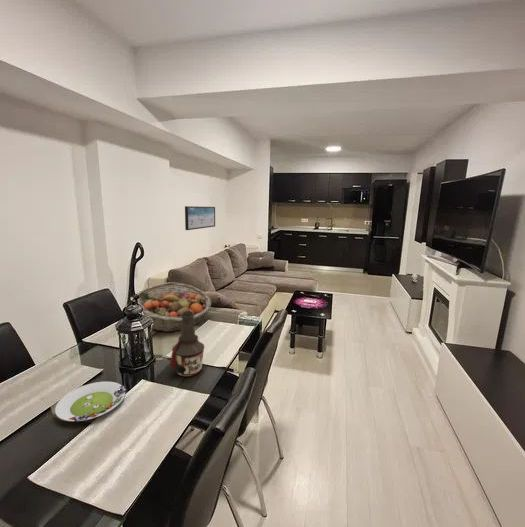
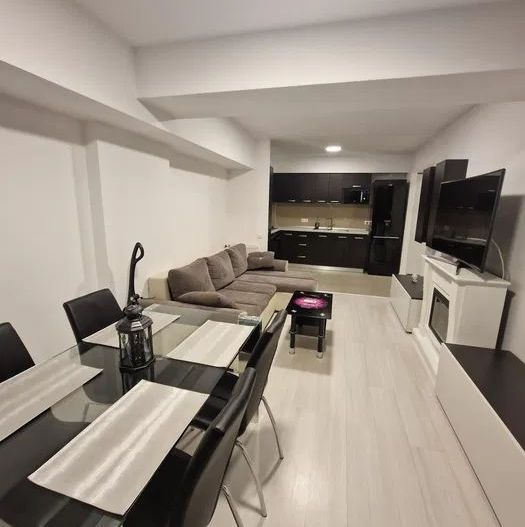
- wall art [184,205,216,231]
- salad plate [54,381,127,422]
- bottle [168,311,206,378]
- fruit basket [136,282,212,333]
